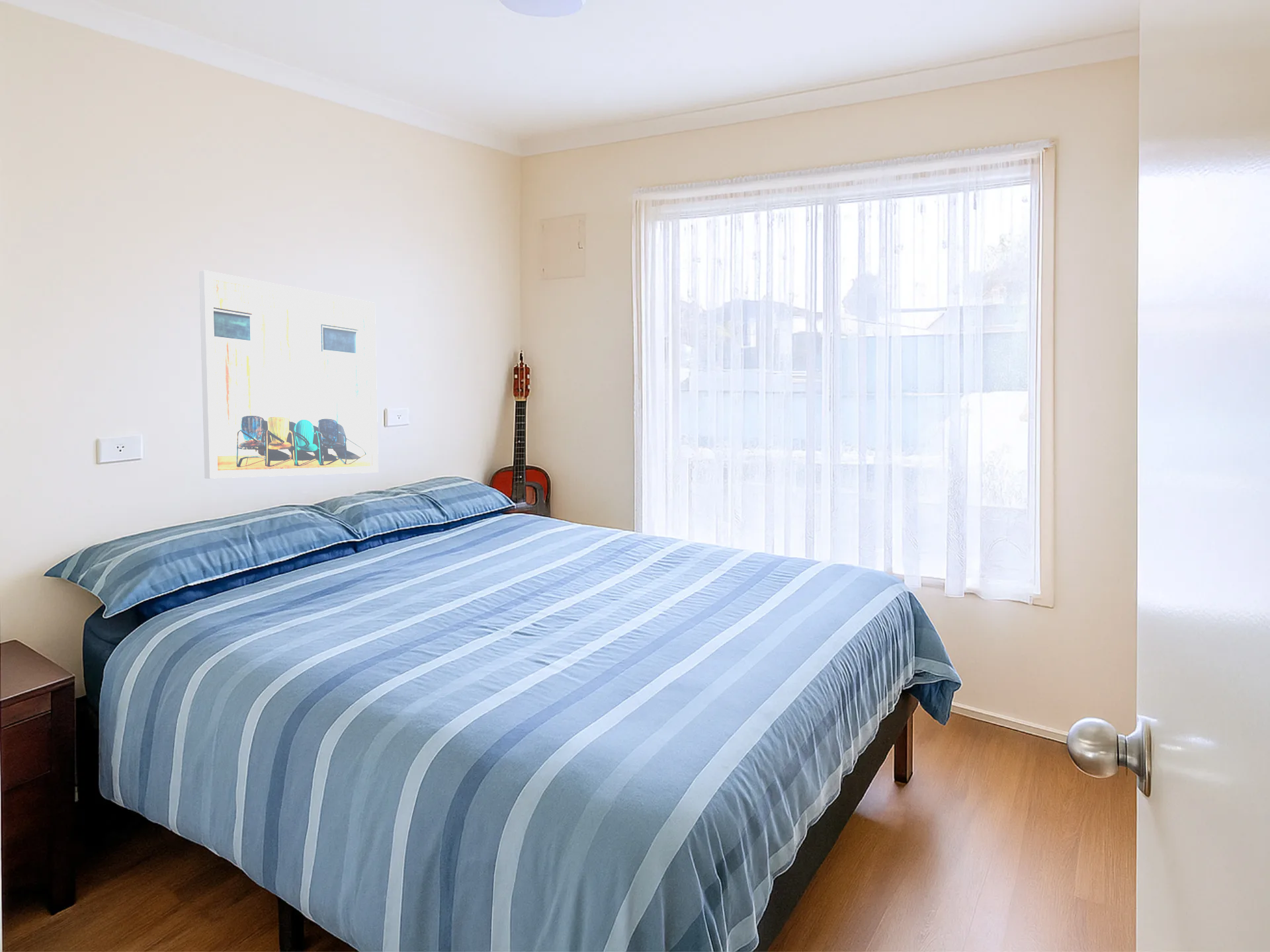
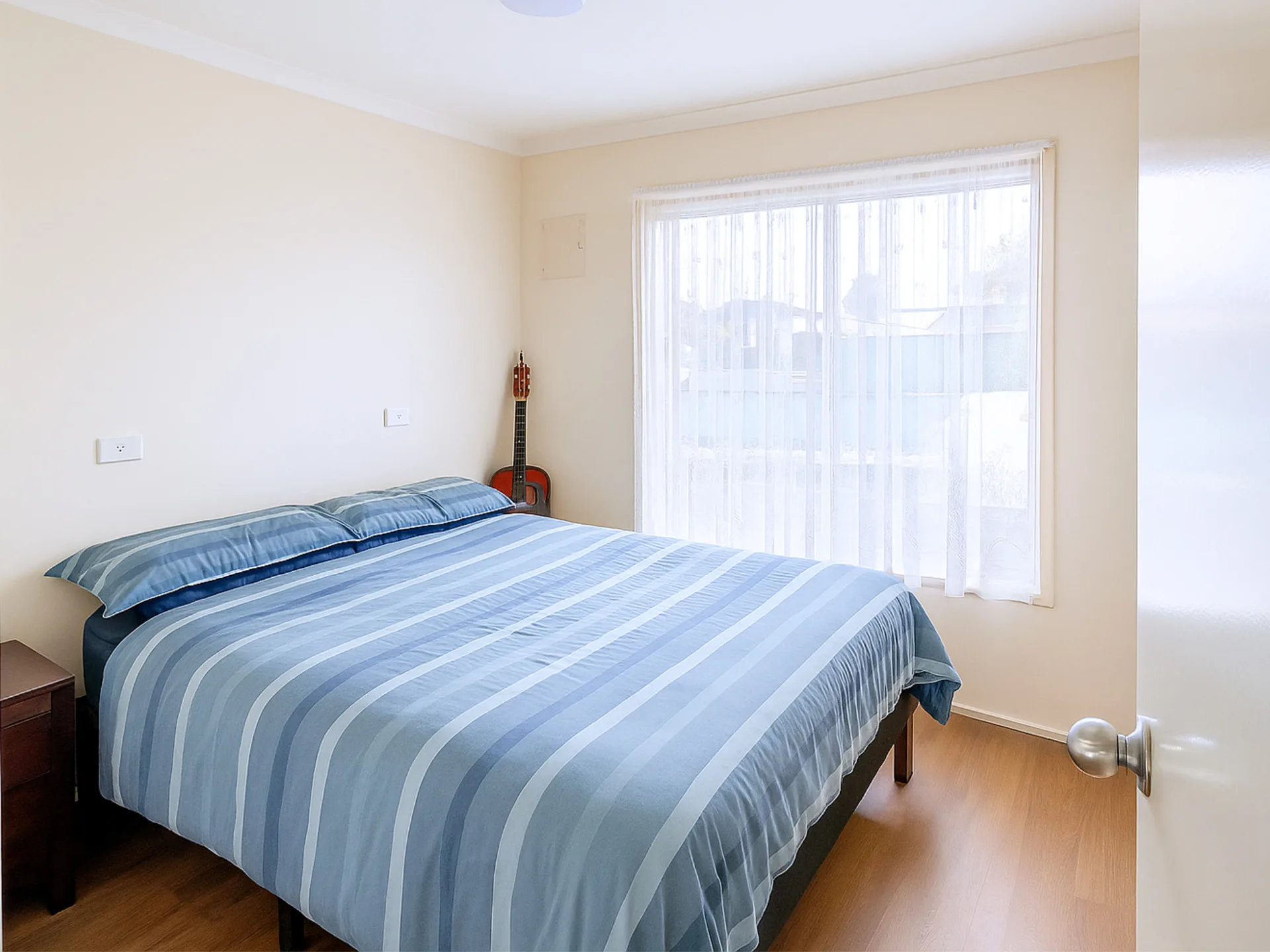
- wall art [198,270,379,479]
